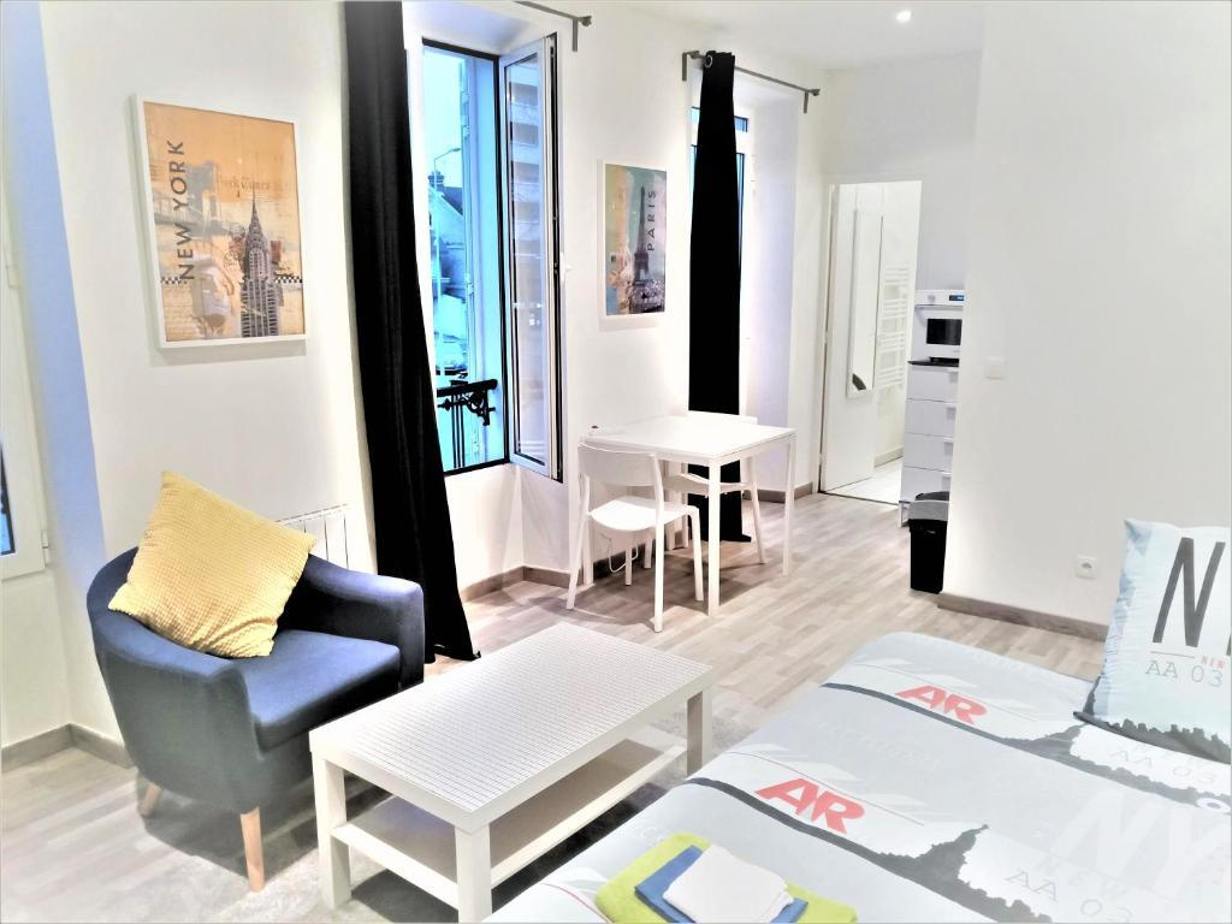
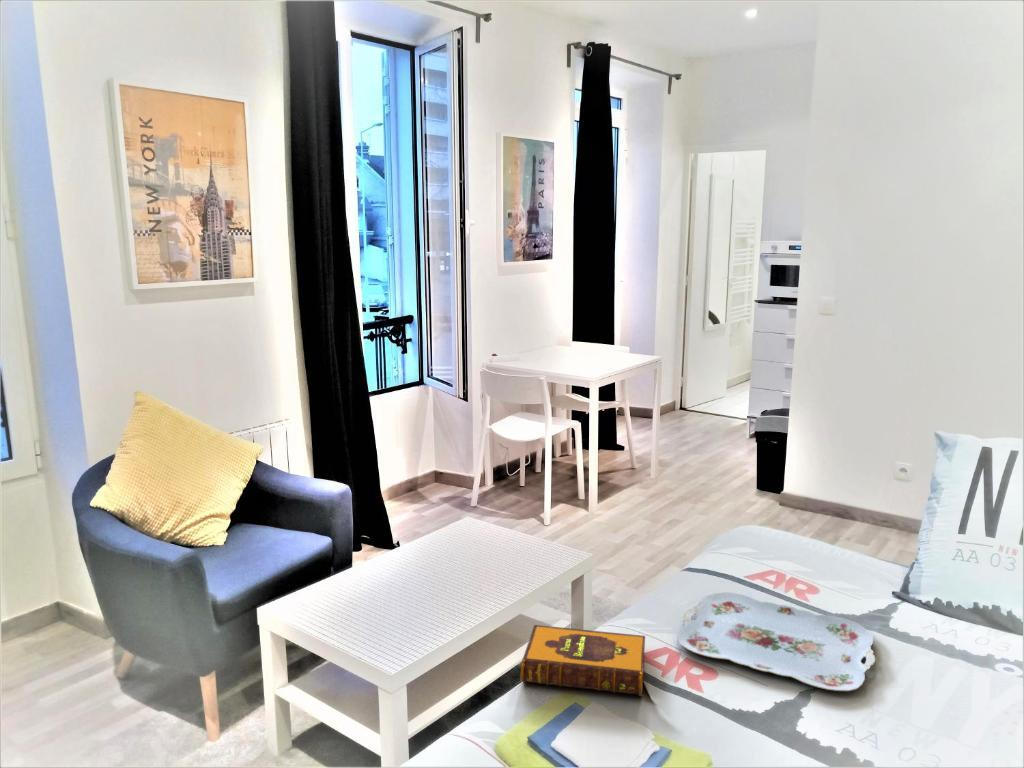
+ hardback book [520,624,646,697]
+ serving tray [676,591,876,692]
